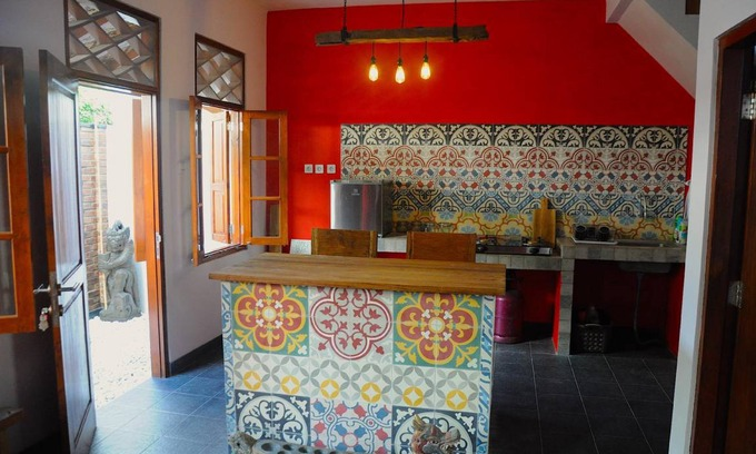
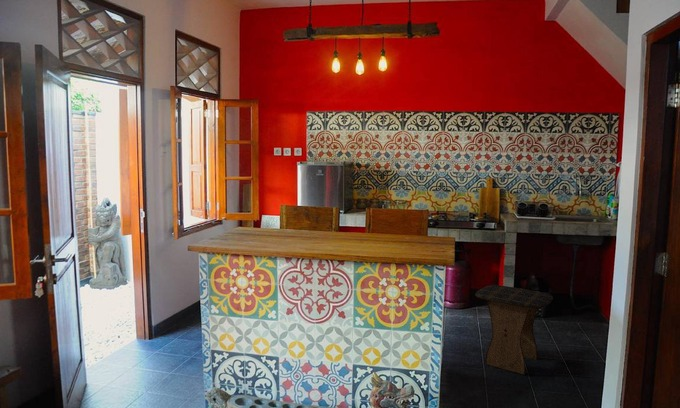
+ stool [474,284,554,376]
